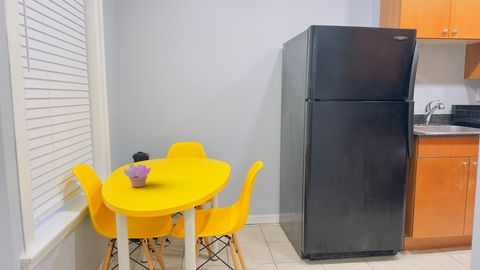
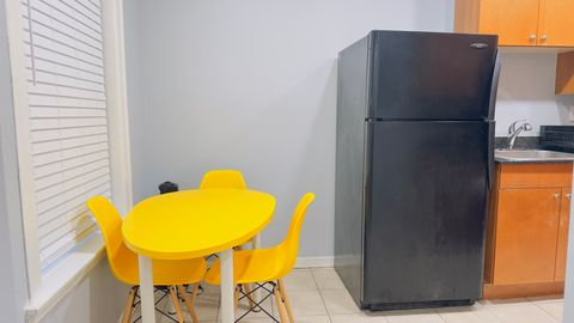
- succulent plant [122,163,152,188]
